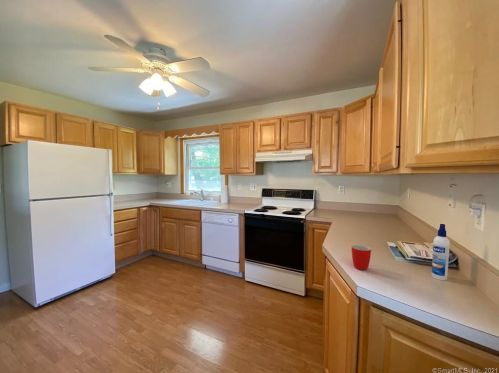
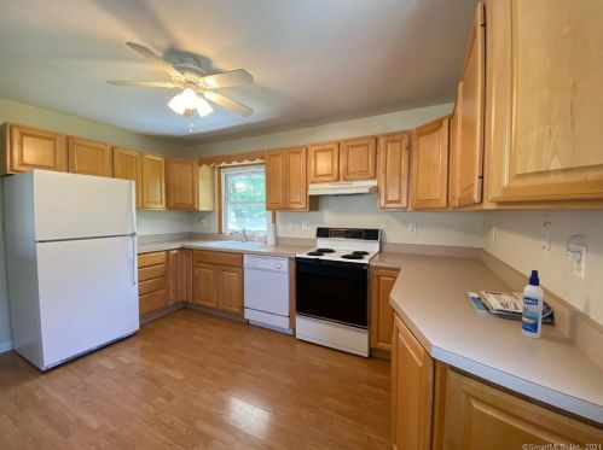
- mug [351,244,372,271]
